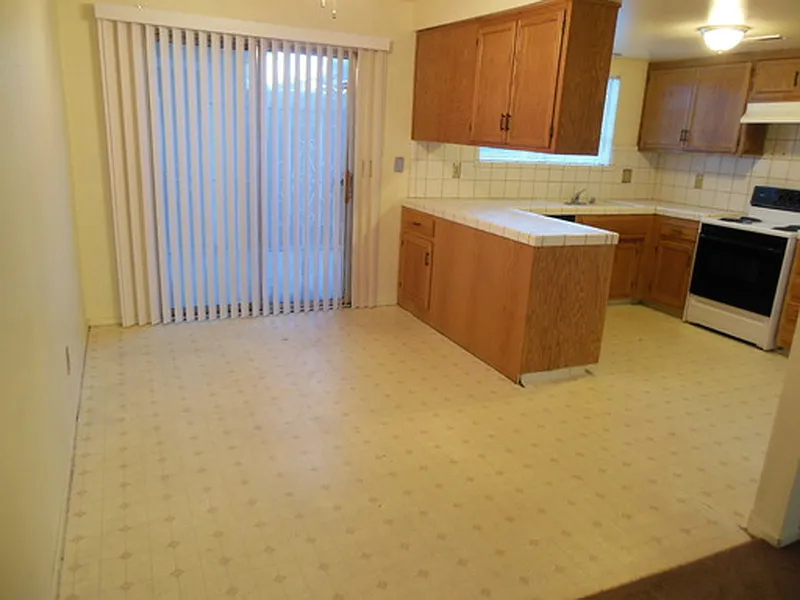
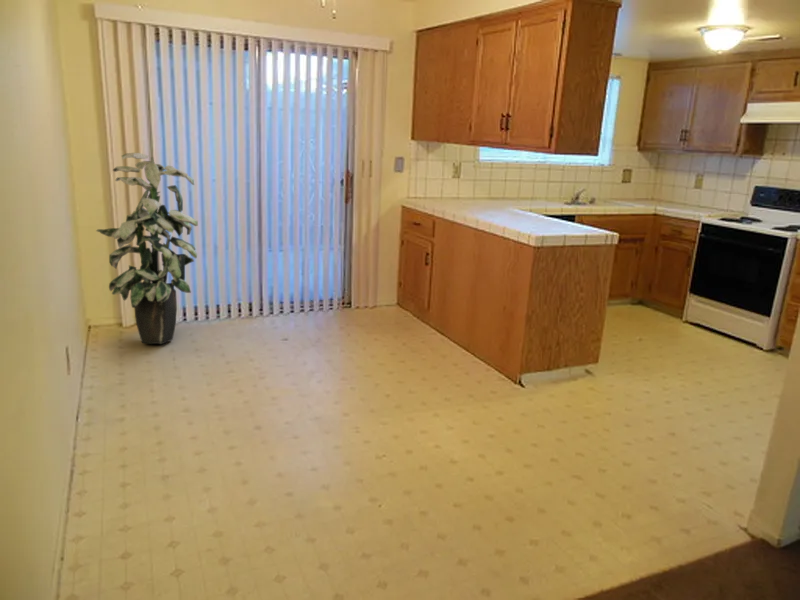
+ indoor plant [95,152,199,345]
